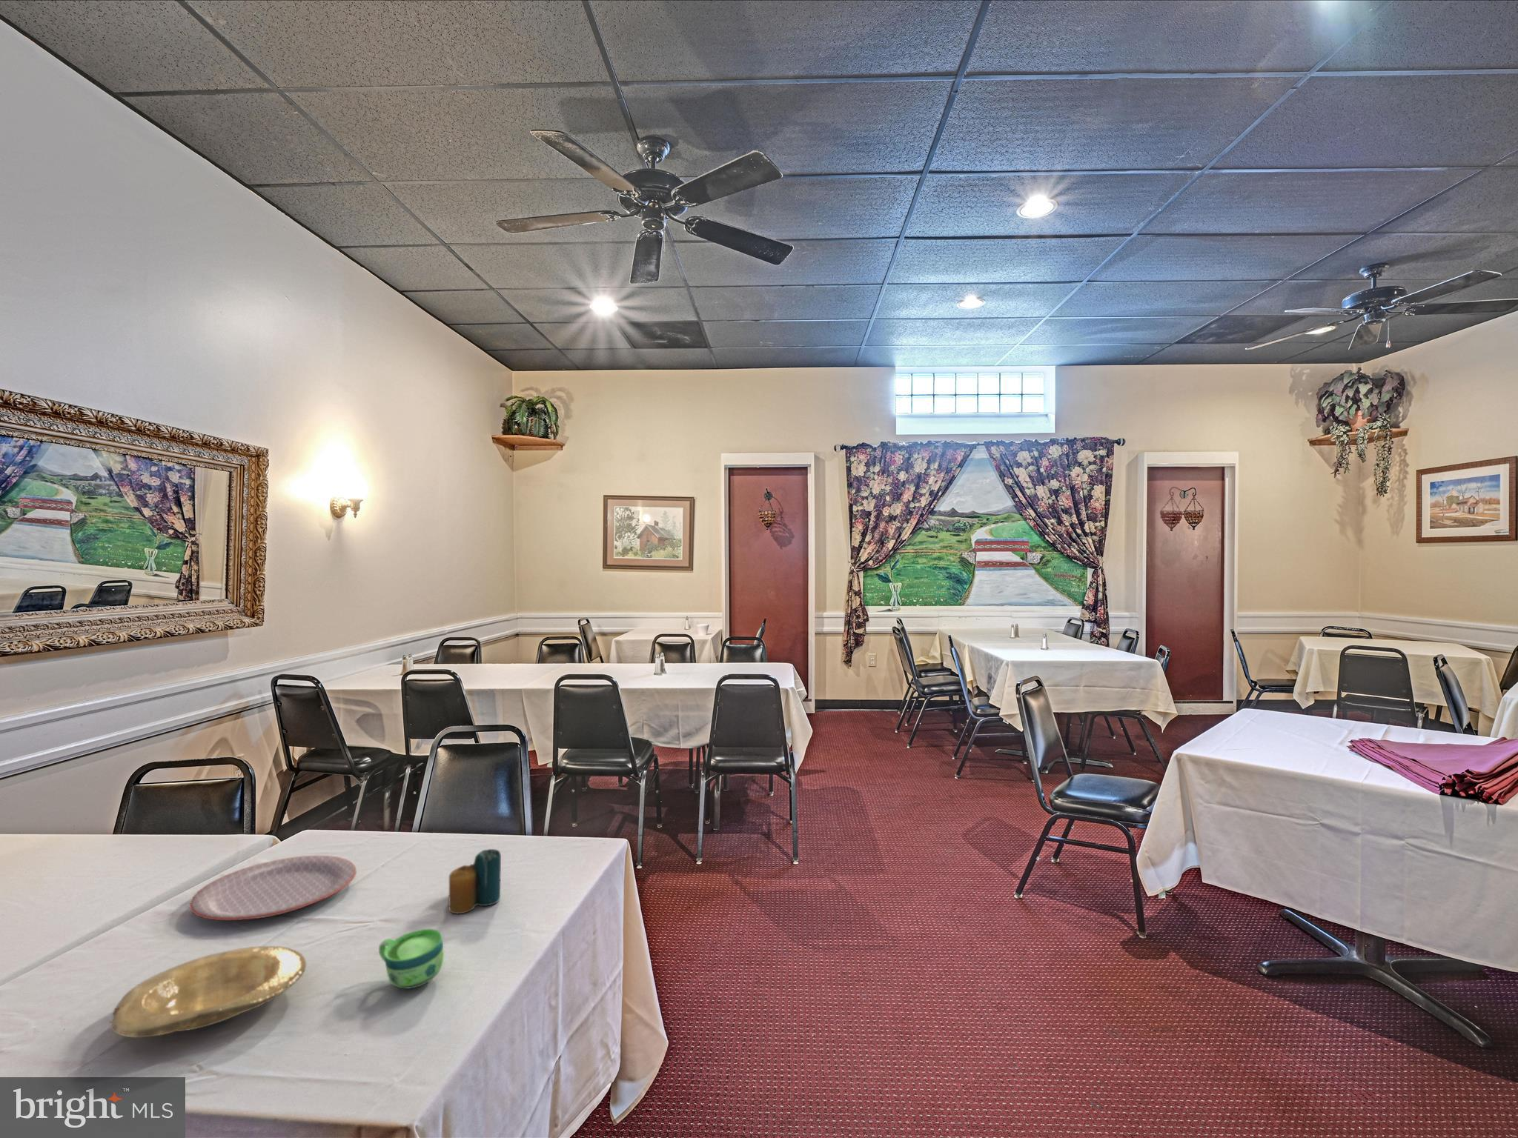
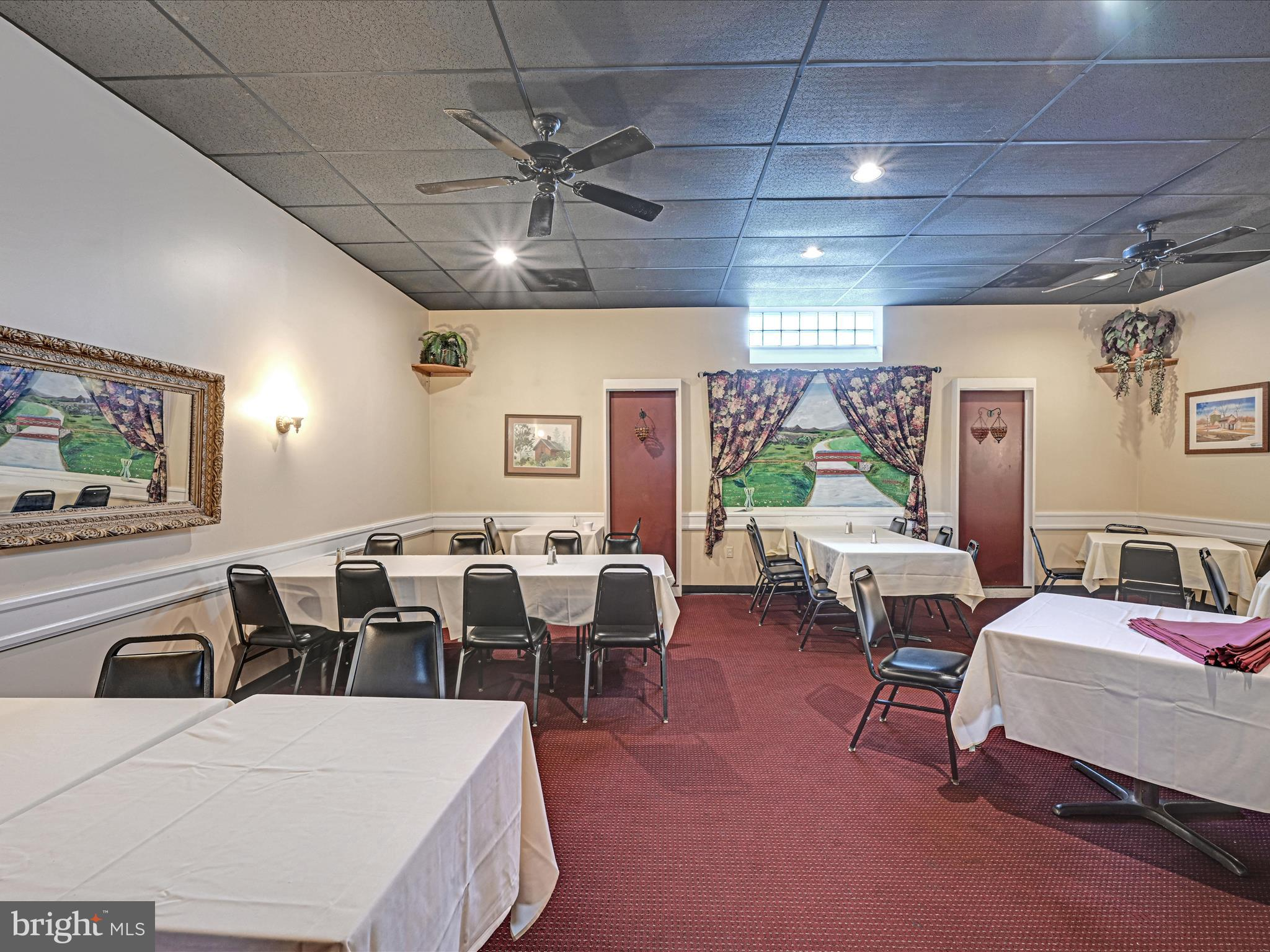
- candle [448,849,502,914]
- plate [189,855,357,920]
- plate [109,946,307,1039]
- cup [378,929,443,990]
